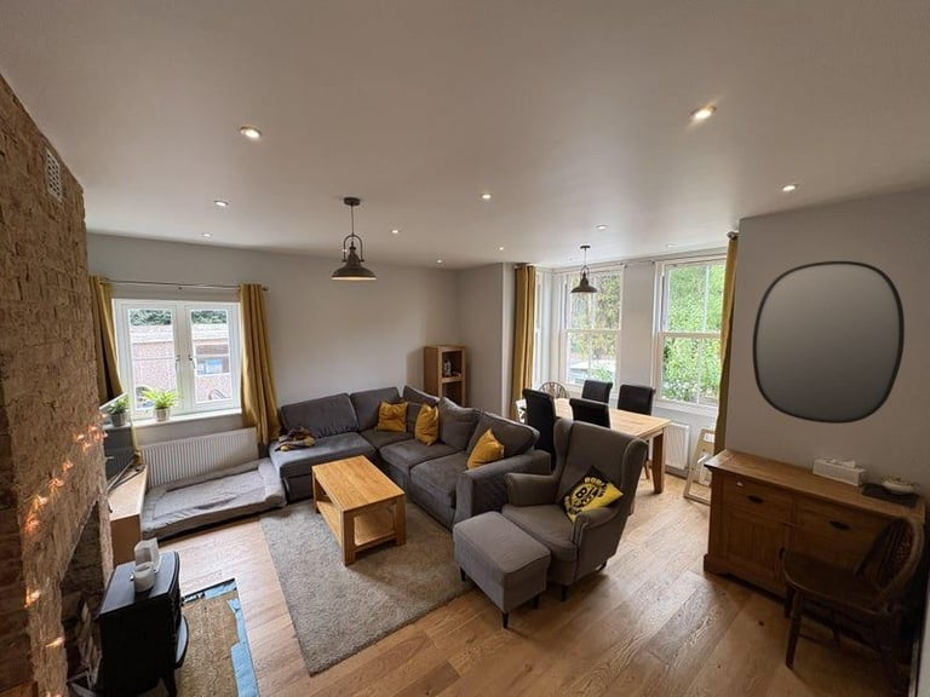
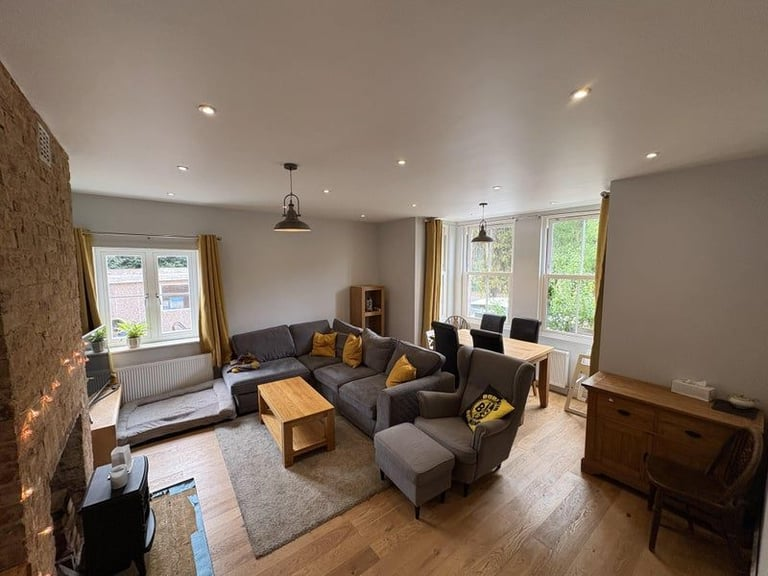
- home mirror [751,260,906,425]
